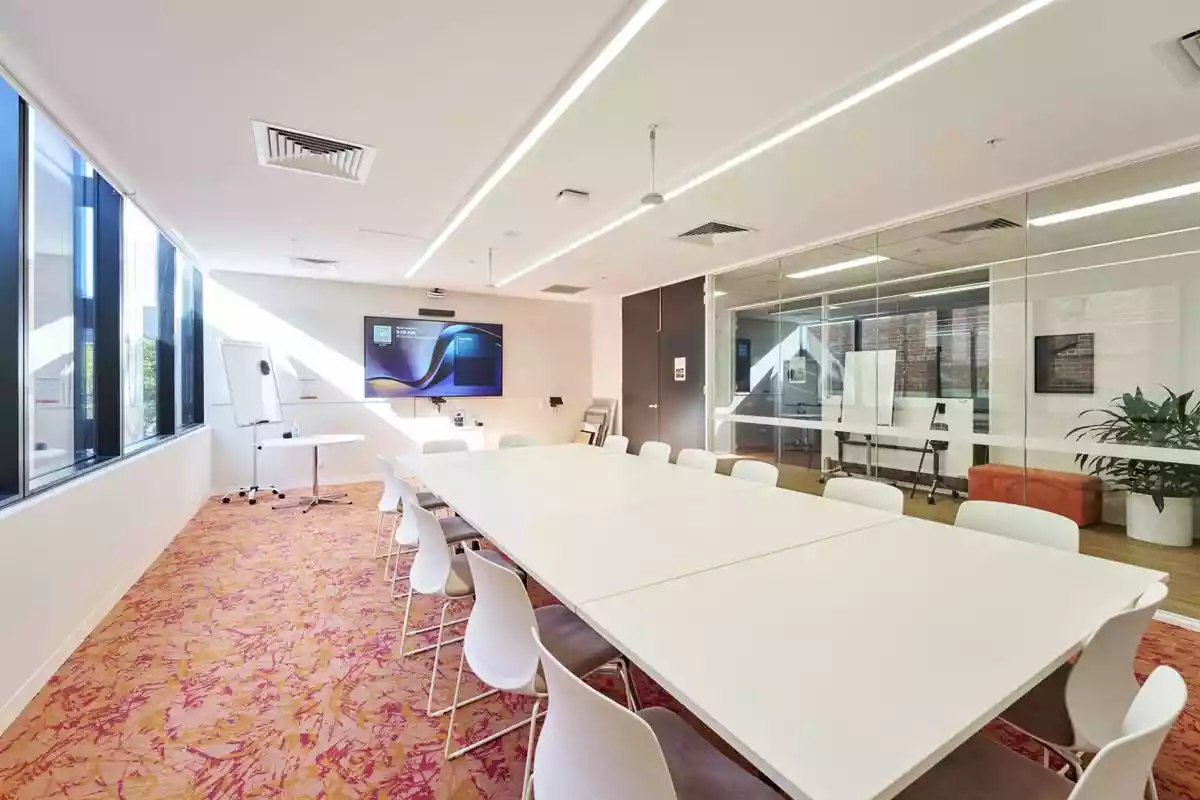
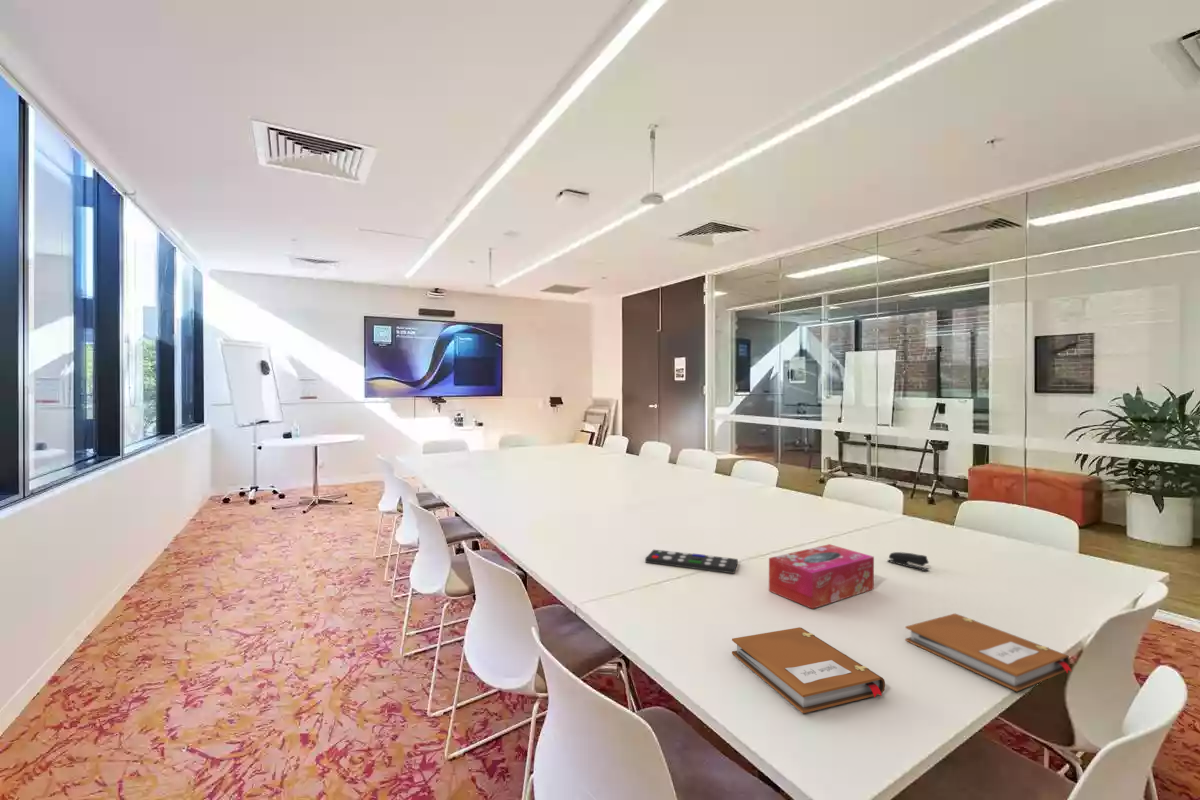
+ remote control [644,549,739,574]
+ notebook [731,626,886,714]
+ stapler [886,551,930,572]
+ tissue box [768,543,875,610]
+ notebook [904,613,1073,692]
